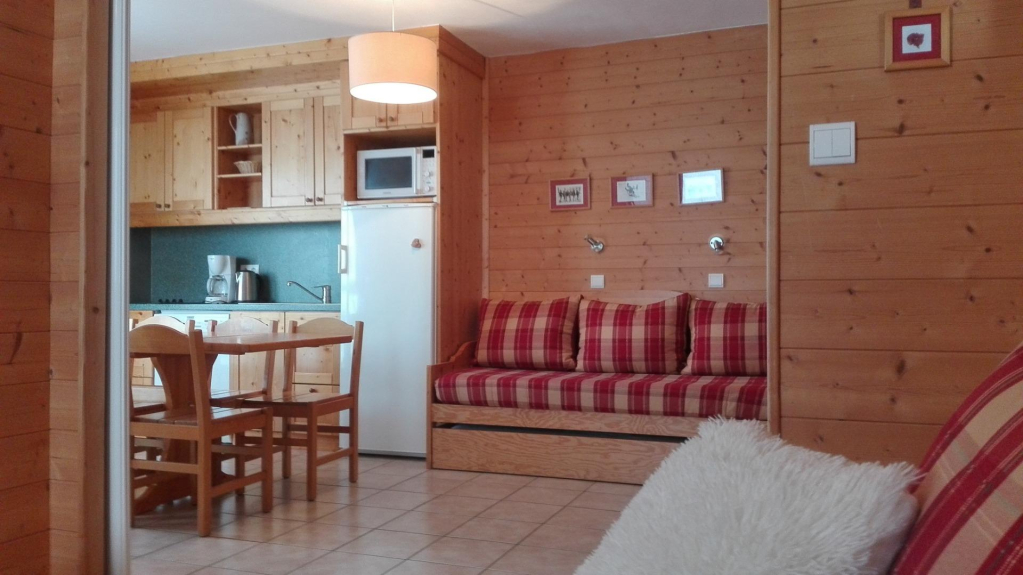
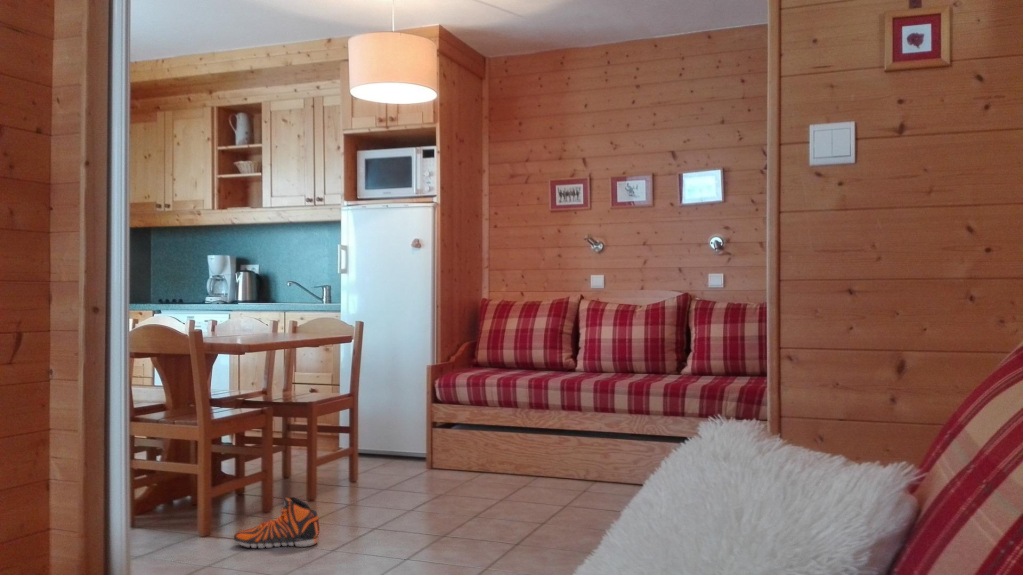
+ sneaker [233,496,321,549]
